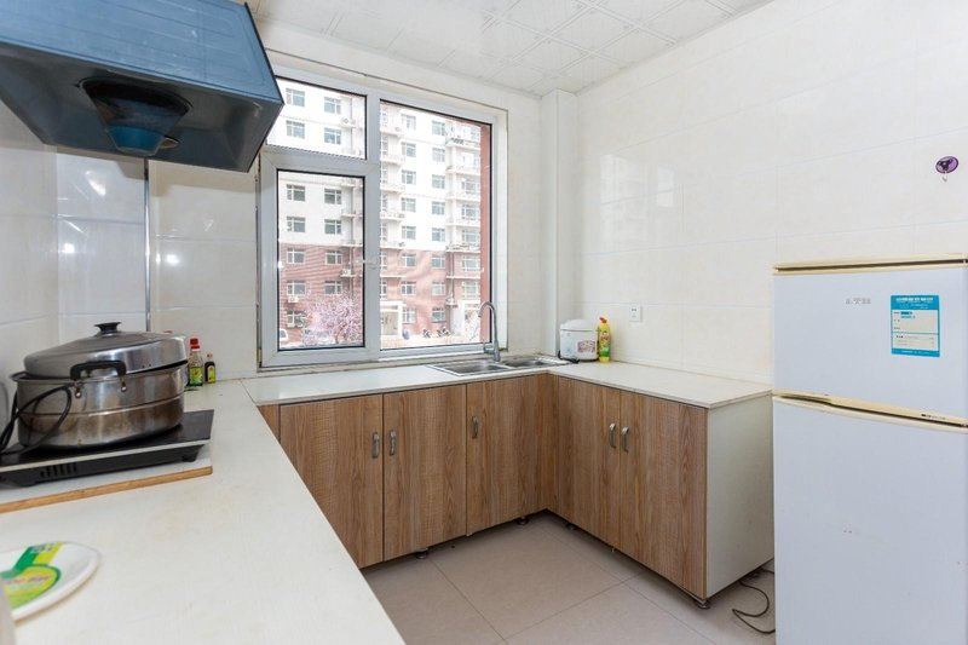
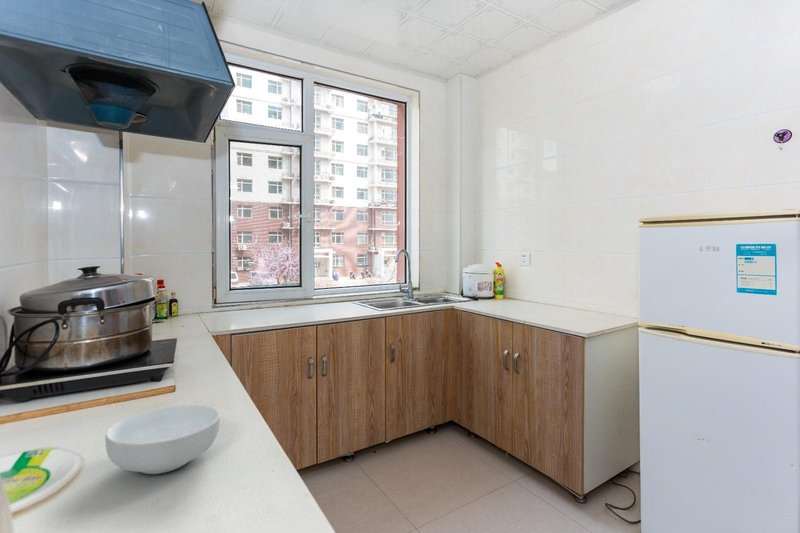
+ cereal bowl [104,404,221,475]
